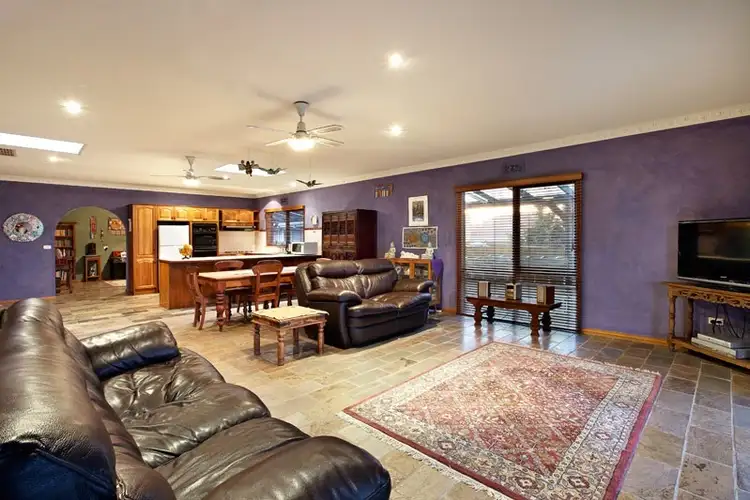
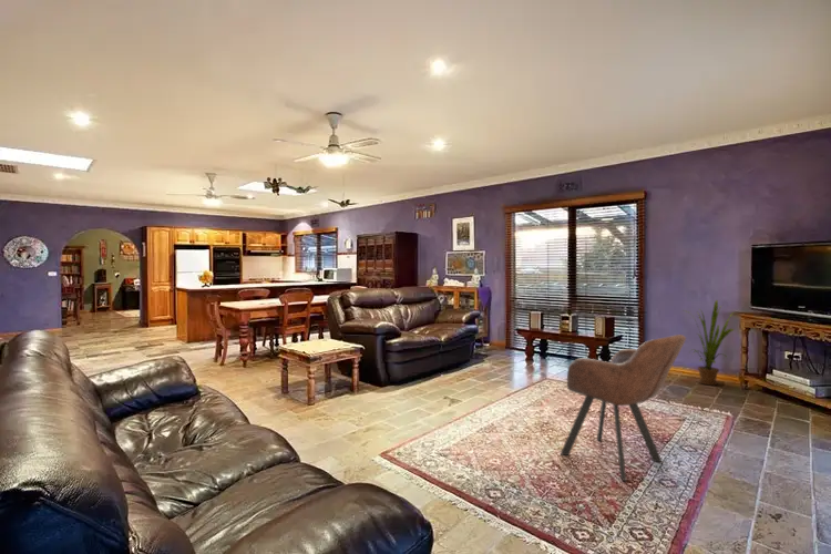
+ armchair [560,334,687,482]
+ house plant [683,299,736,387]
